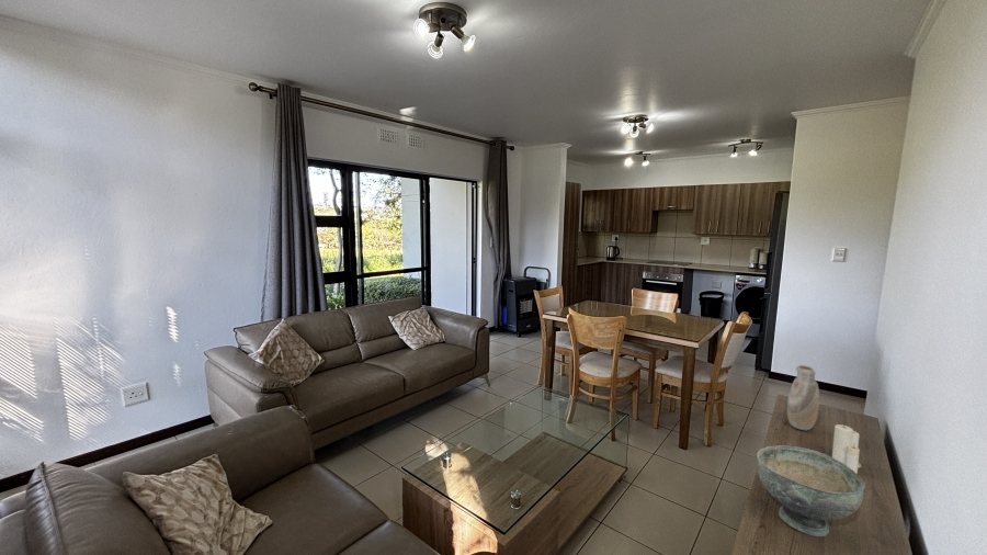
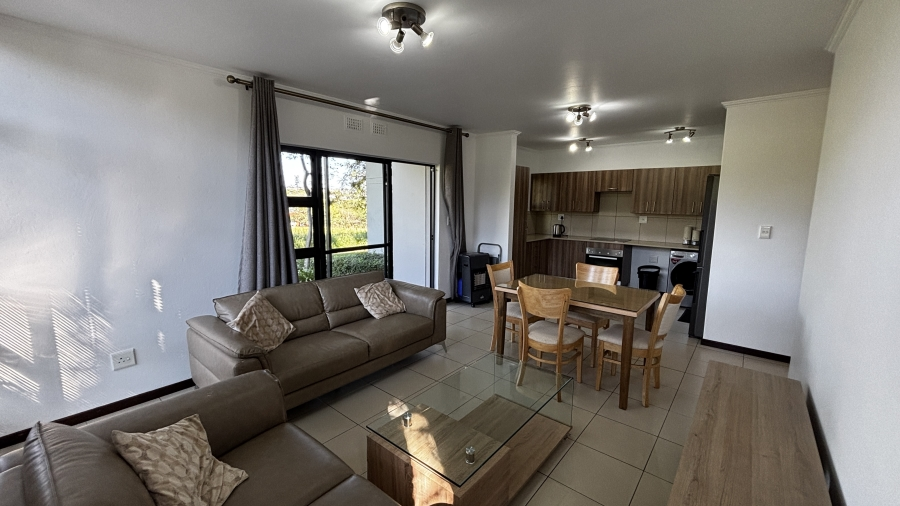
- decorative bowl [756,444,866,537]
- vase [786,364,820,431]
- candle [831,423,862,475]
